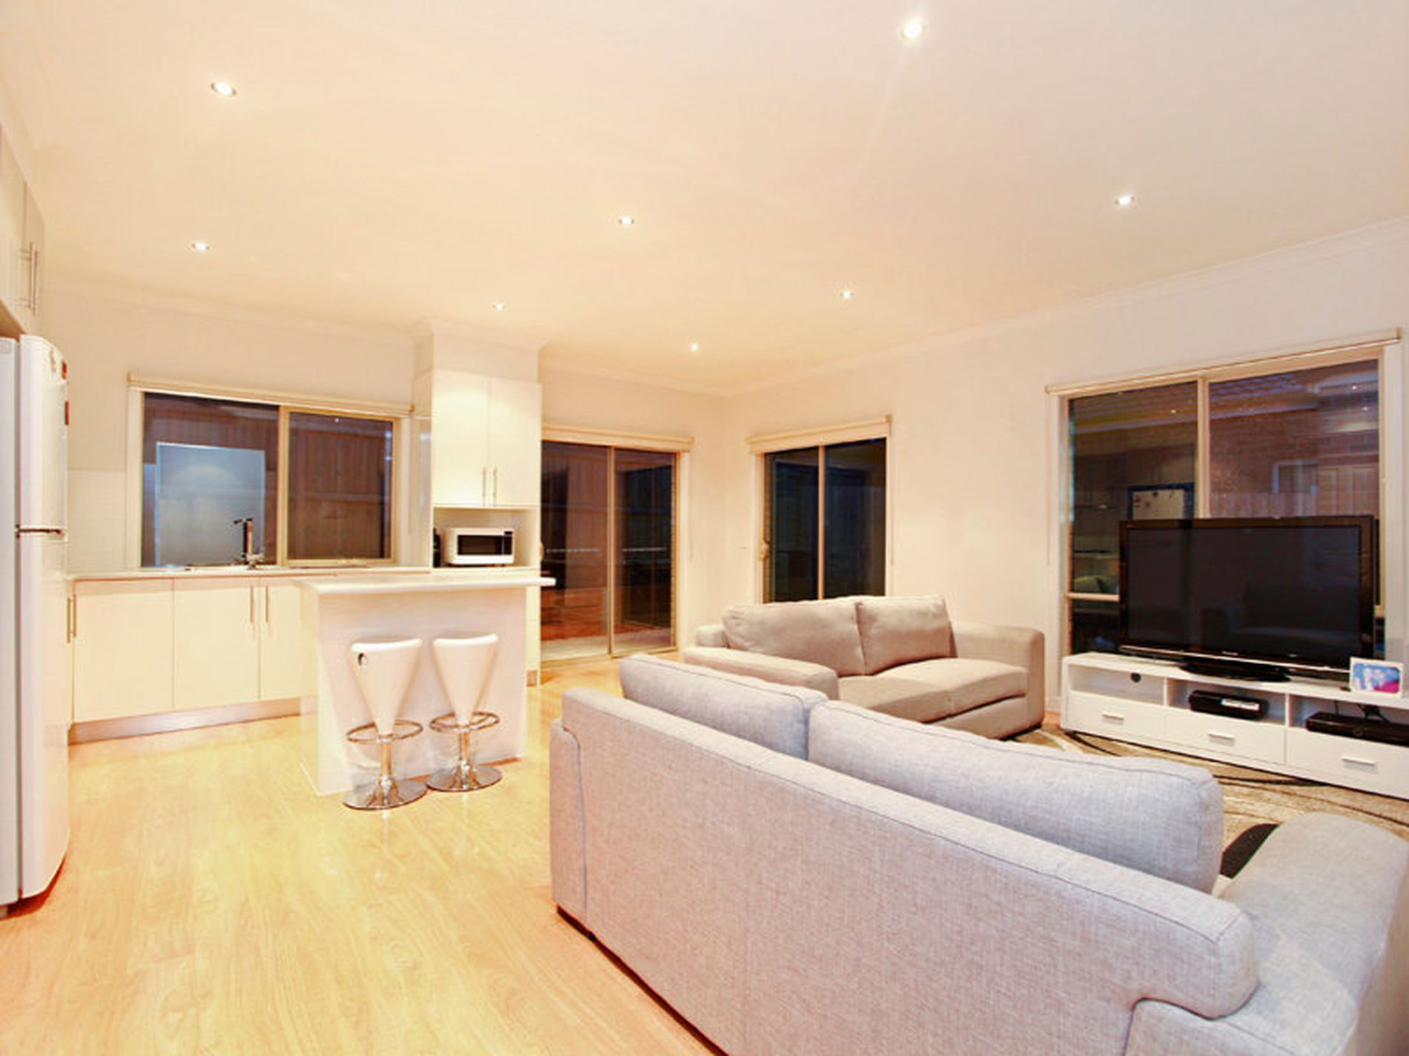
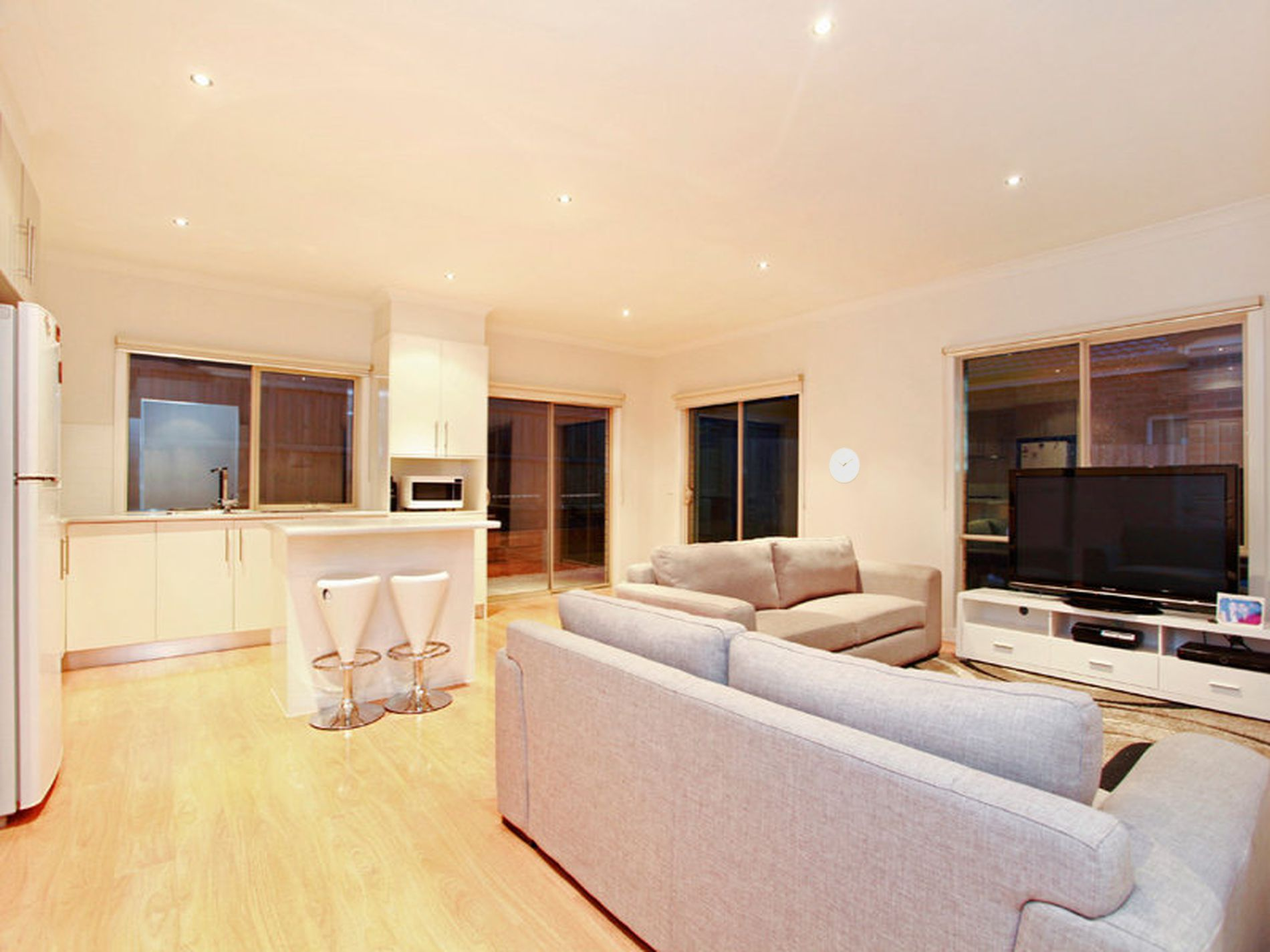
+ wall clock [828,448,861,484]
